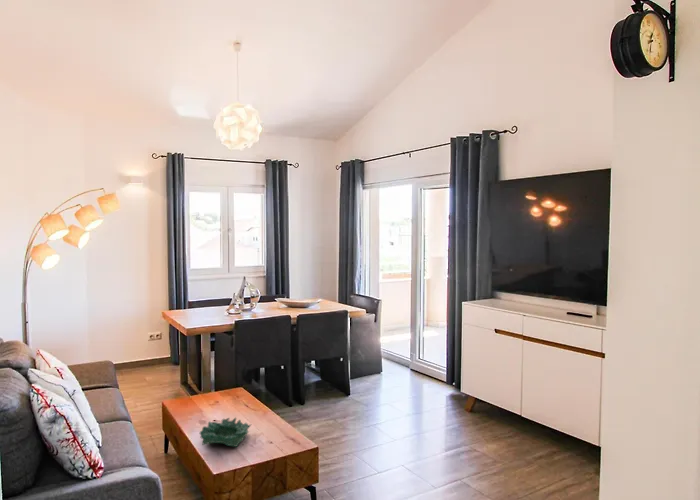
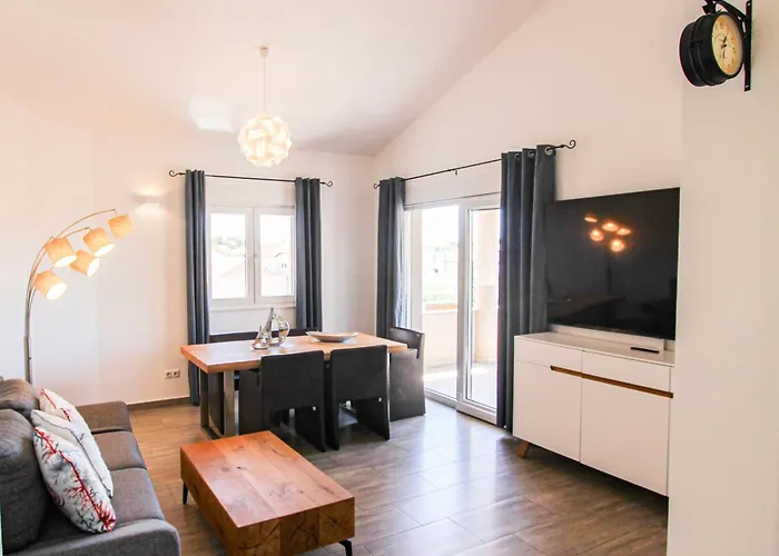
- decorative bowl [199,417,252,448]
